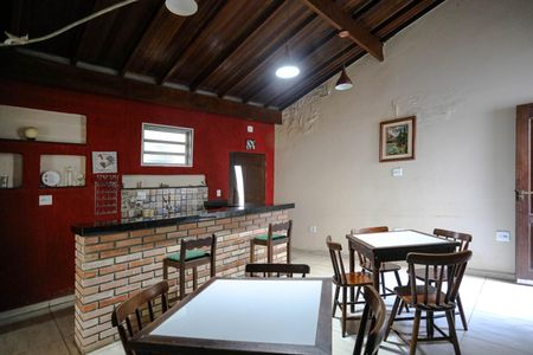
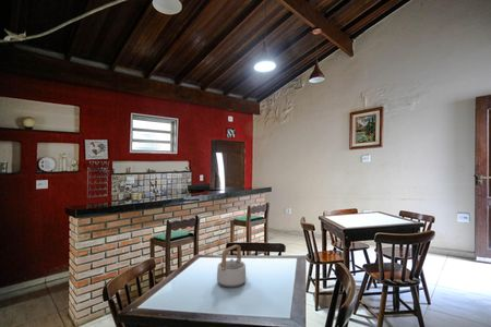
+ teapot [216,244,247,289]
